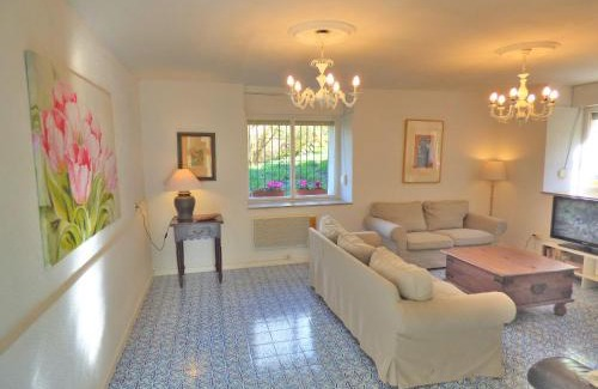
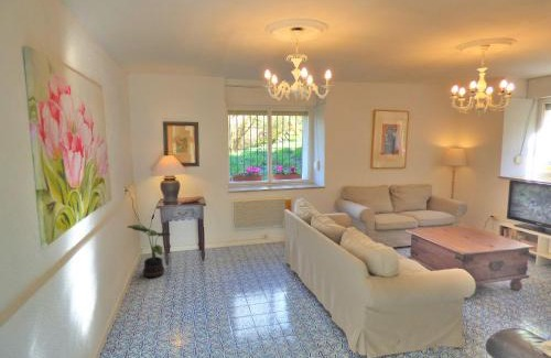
+ potted plant [127,224,171,279]
